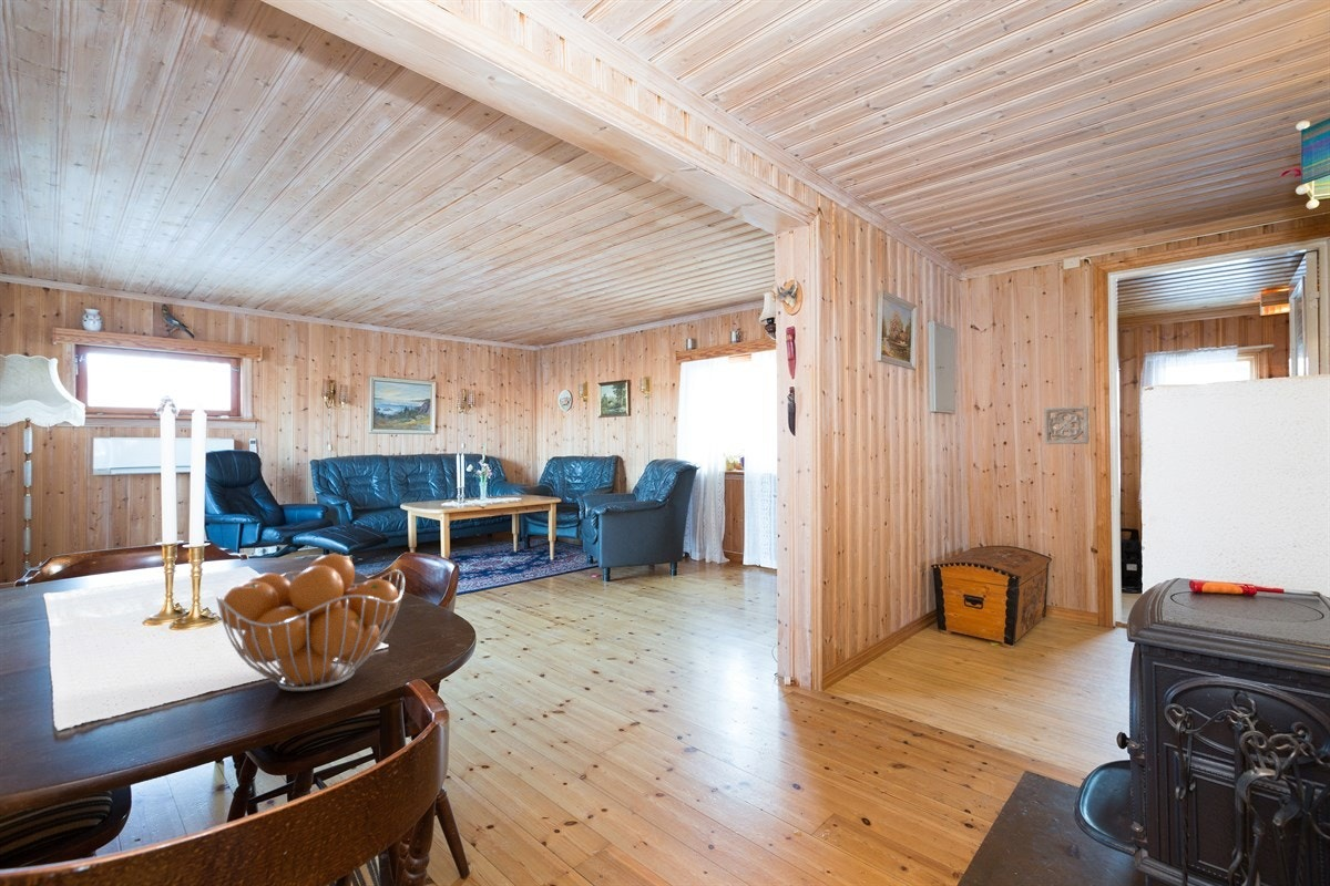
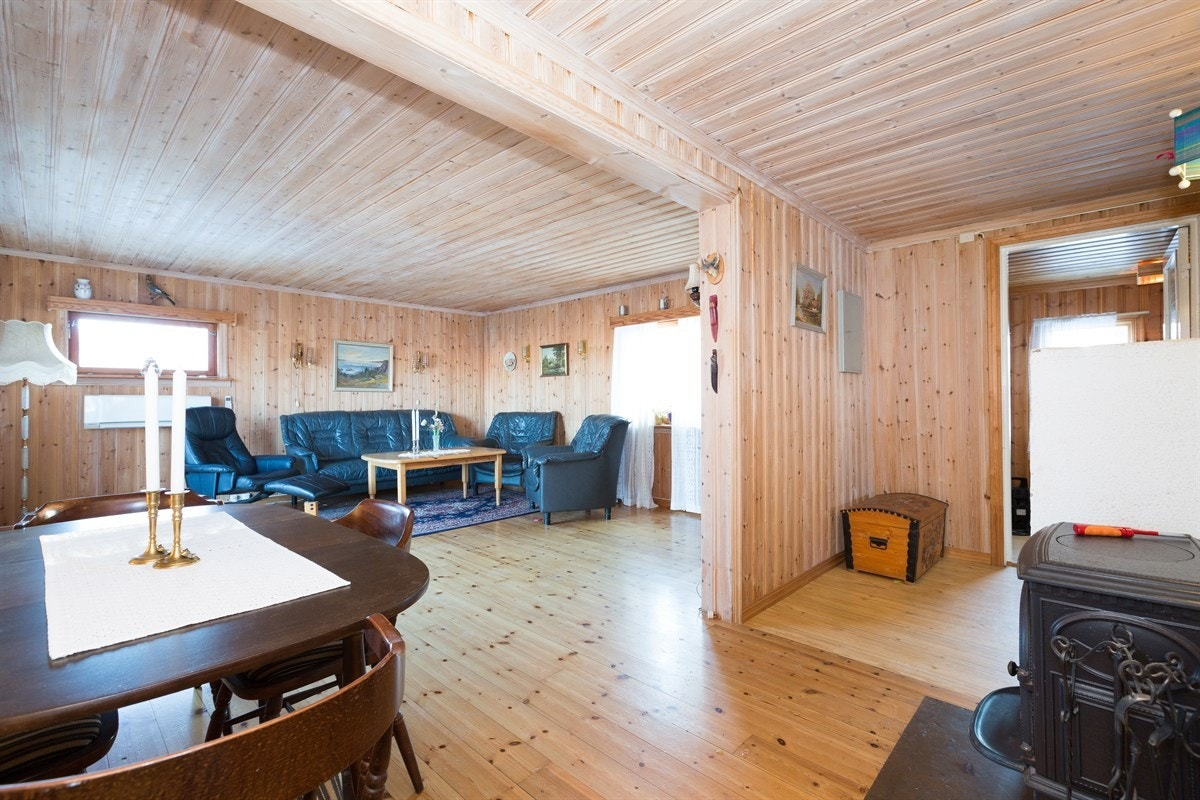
- fruit basket [215,553,406,692]
- wall ornament [1043,404,1091,445]
